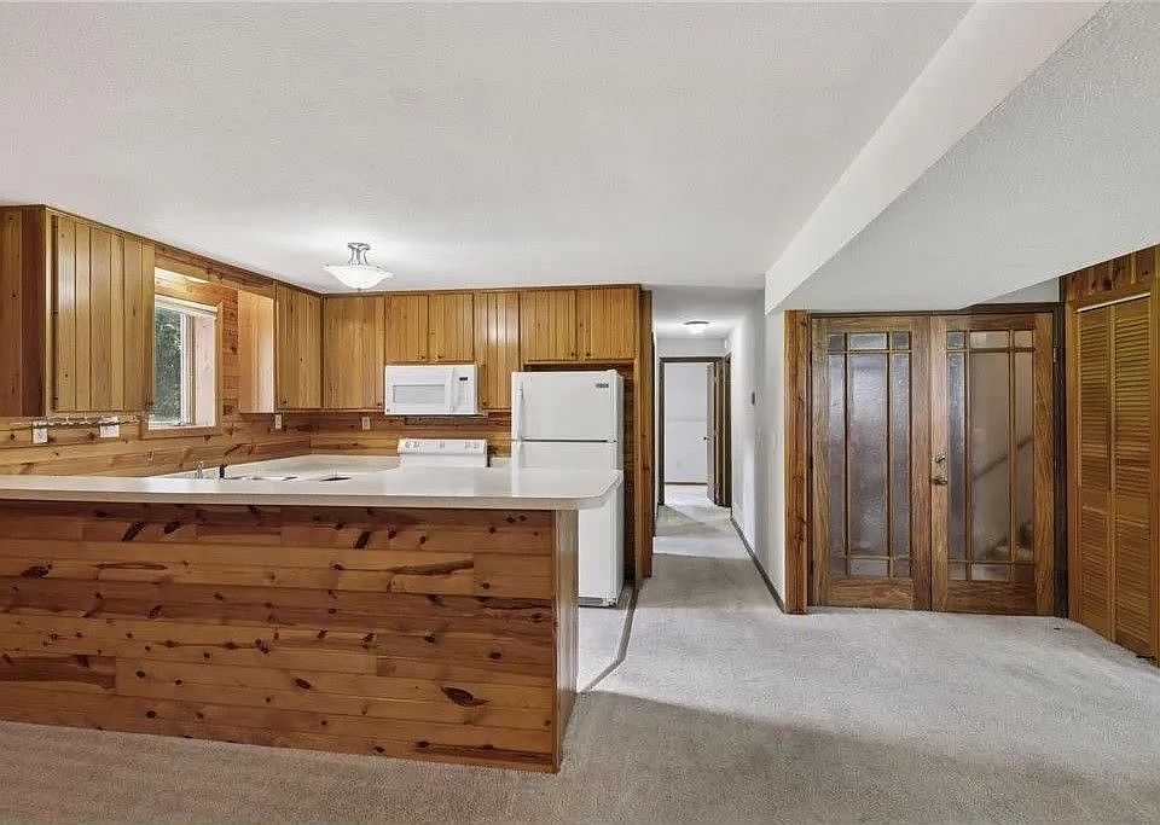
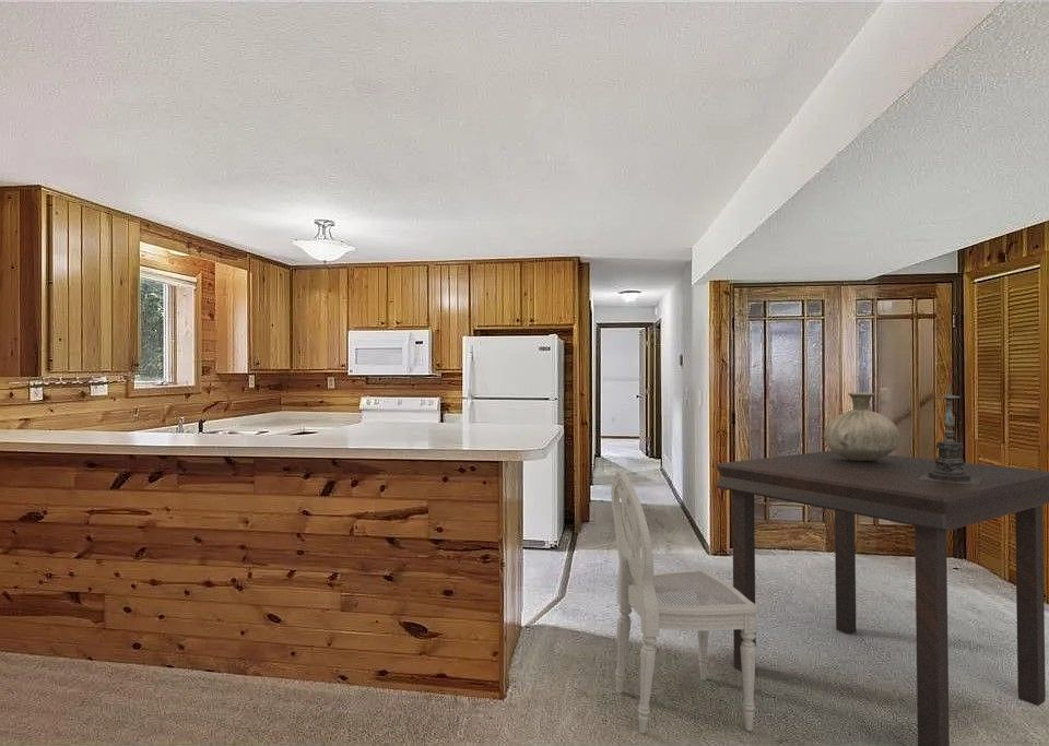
+ candle holder [918,383,983,485]
+ vase [823,391,901,461]
+ dining table [715,450,1049,746]
+ dining chair [610,469,759,734]
